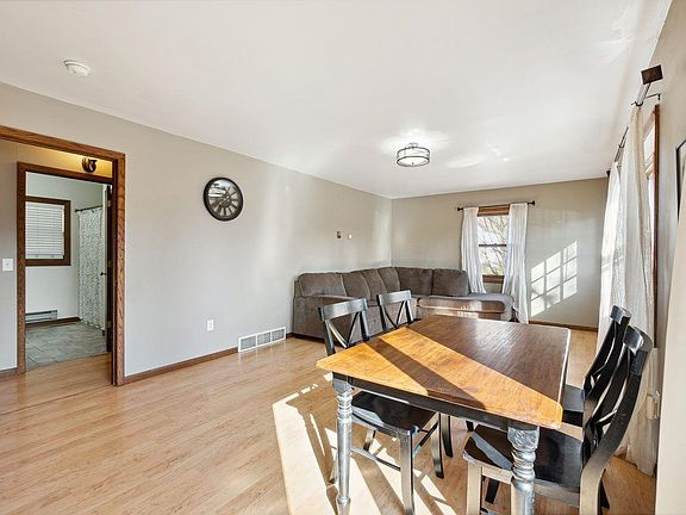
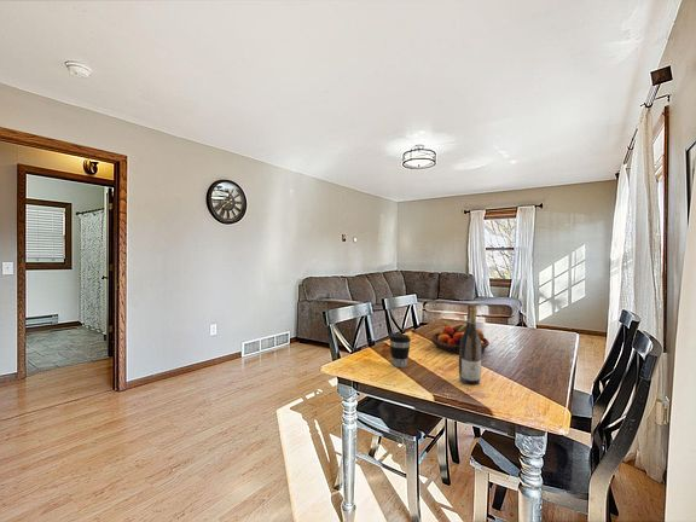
+ coffee cup [388,332,412,369]
+ wine bottle [458,302,482,385]
+ fruit bowl [430,320,491,355]
